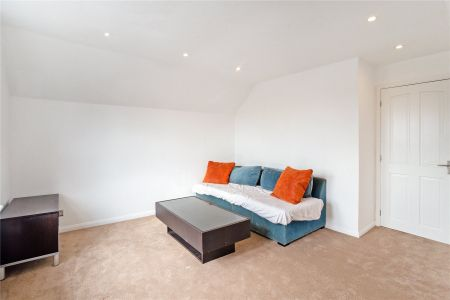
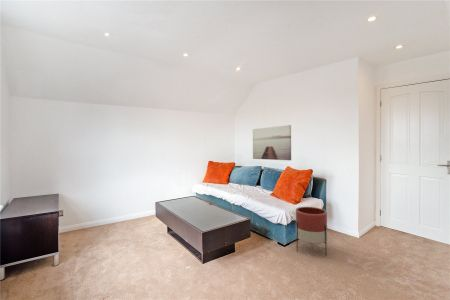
+ wall art [252,124,292,161]
+ planter [295,206,328,257]
